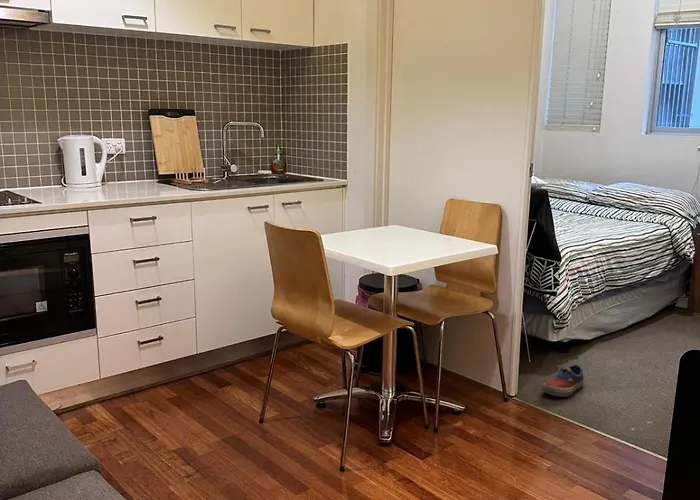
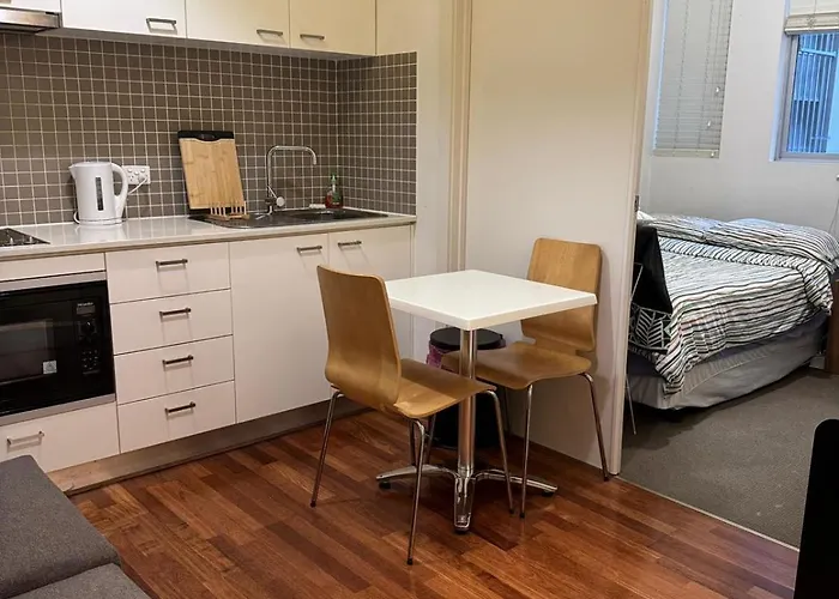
- shoe [540,364,585,398]
